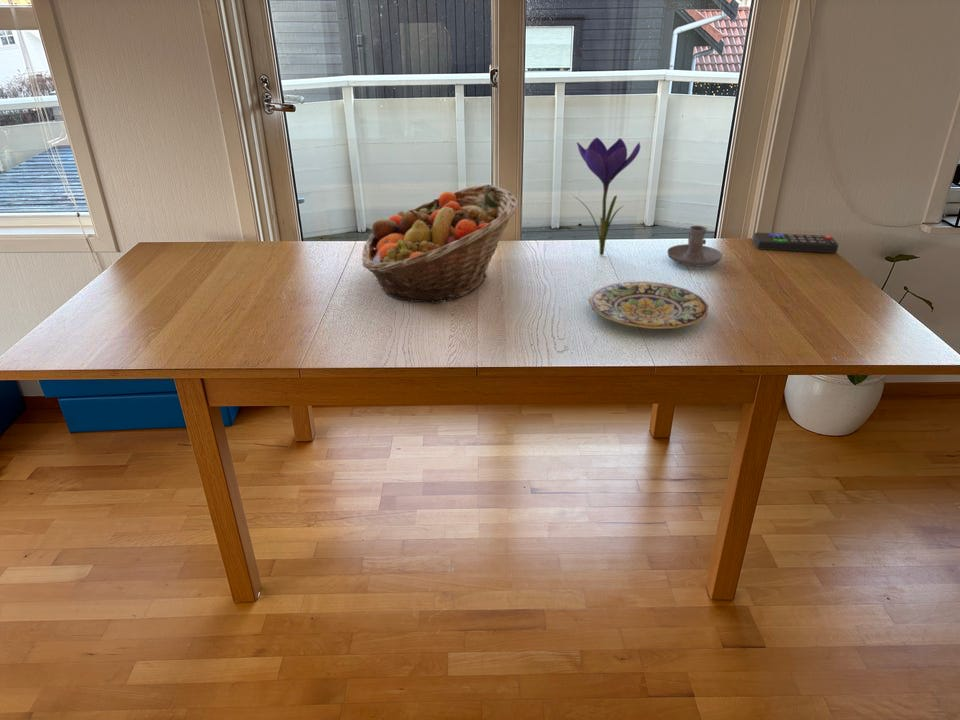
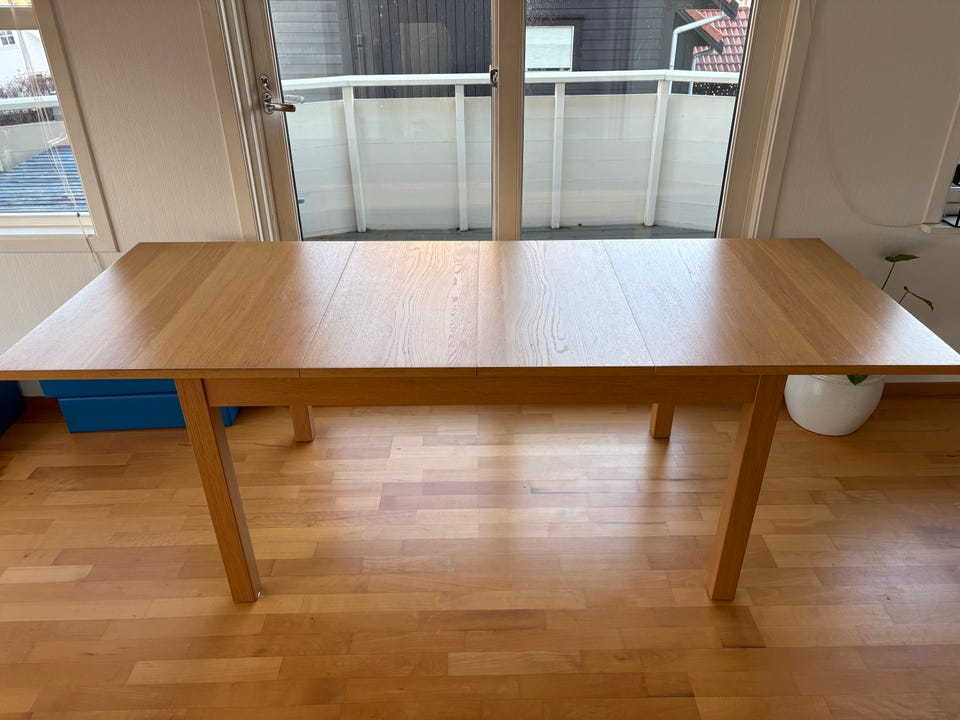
- plate [588,280,710,330]
- candle holder [666,225,723,267]
- fruit basket [361,183,520,305]
- flower [571,137,641,256]
- remote control [752,232,839,254]
